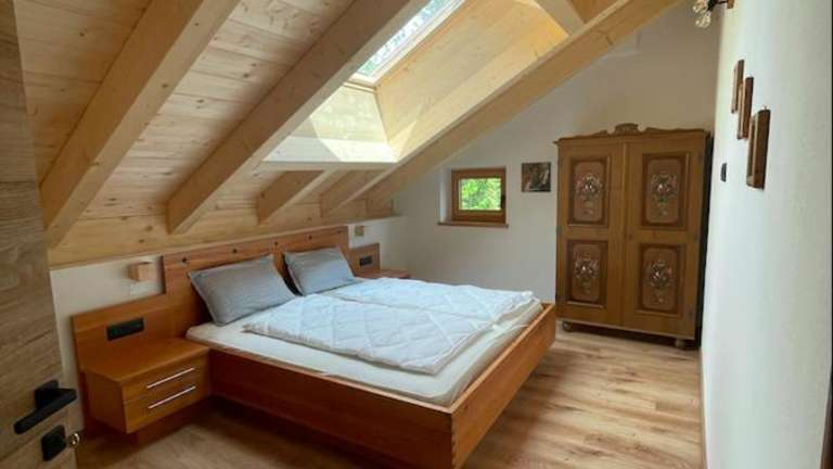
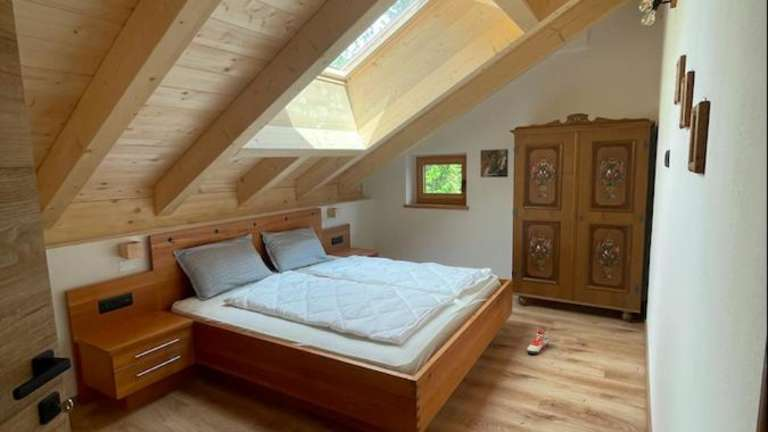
+ sneaker [526,328,550,355]
